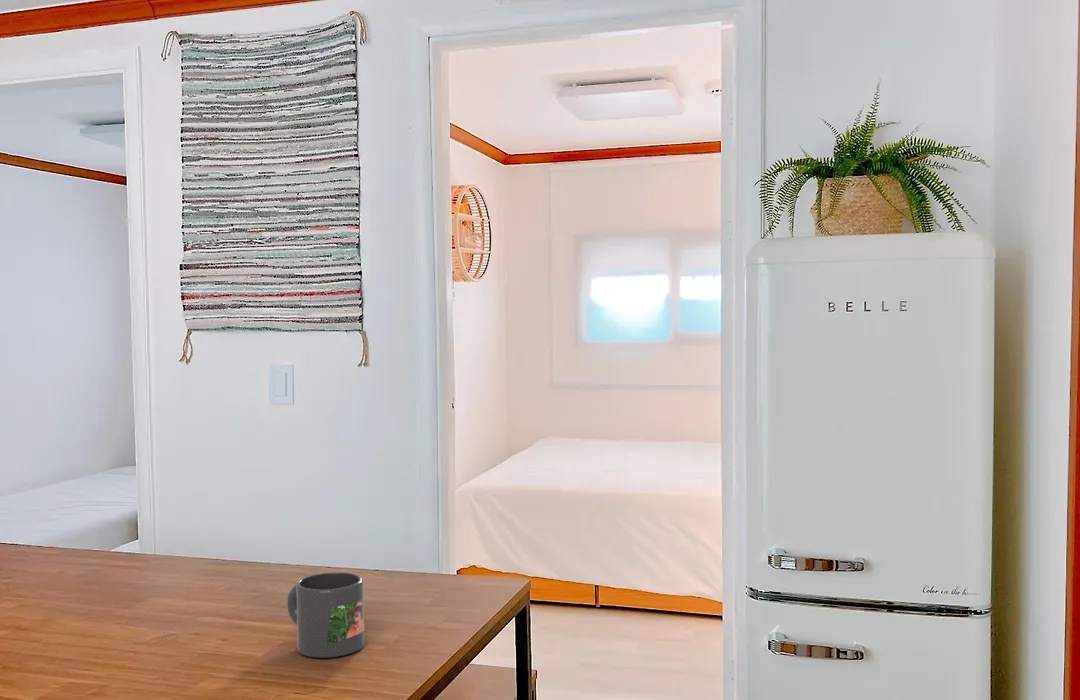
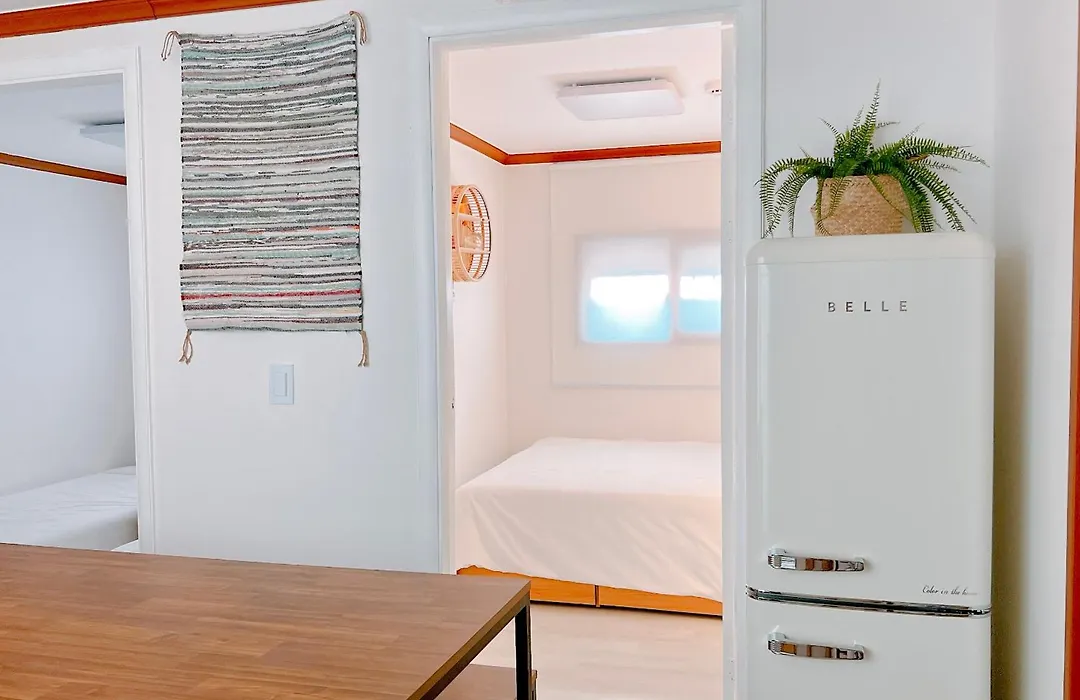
- mug [286,571,366,659]
